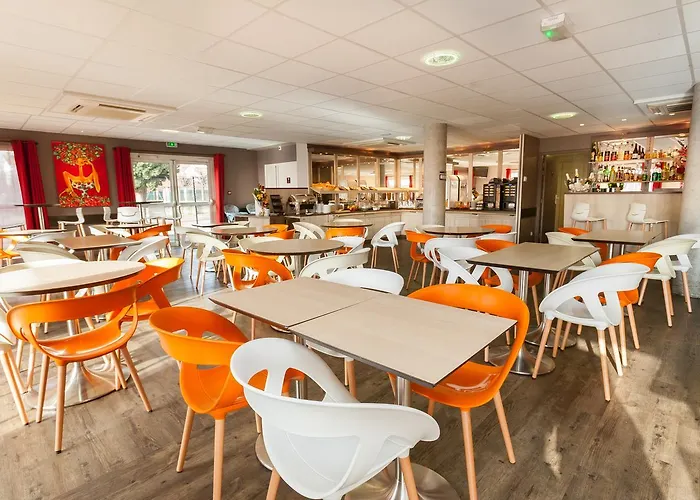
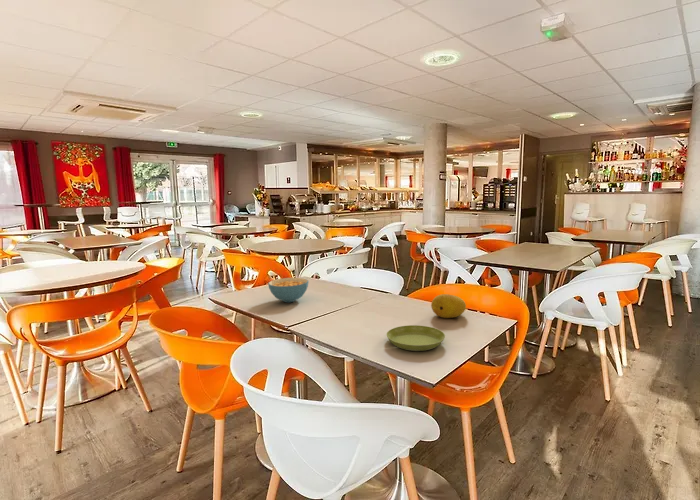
+ fruit [430,293,467,319]
+ saucer [386,324,446,352]
+ cereal bowl [267,277,309,303]
